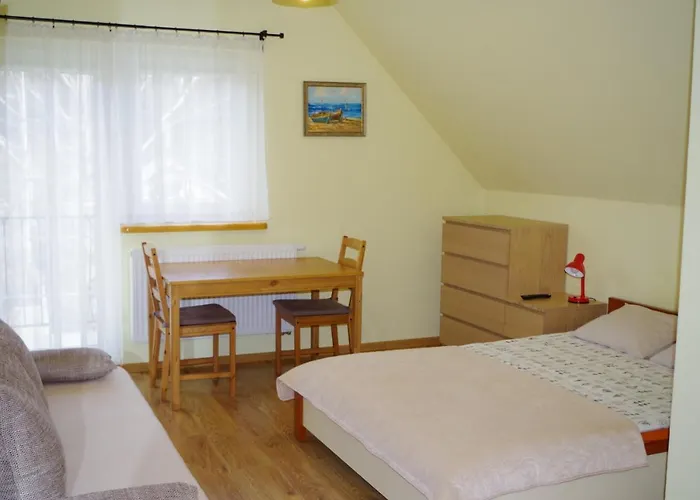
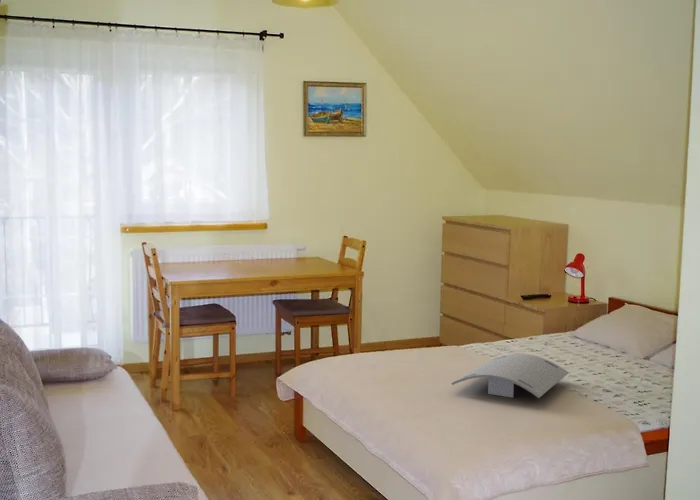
+ serving tray [450,353,570,399]
